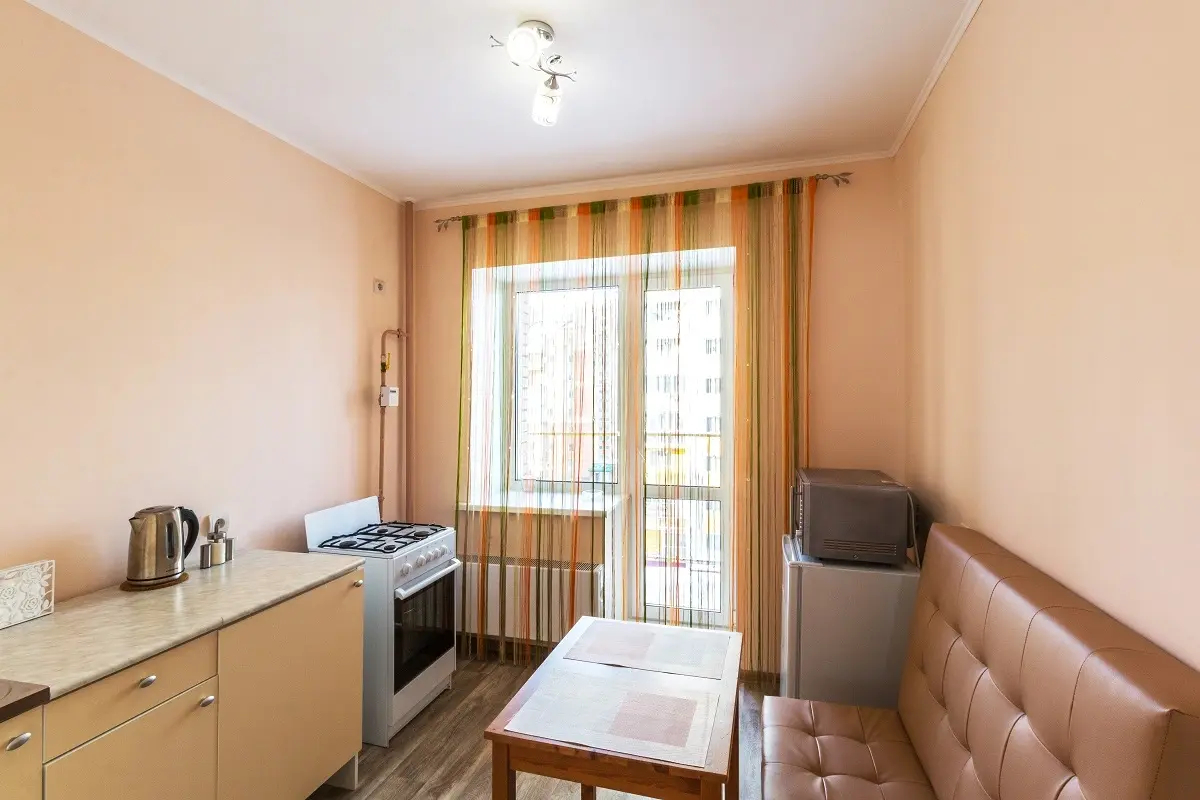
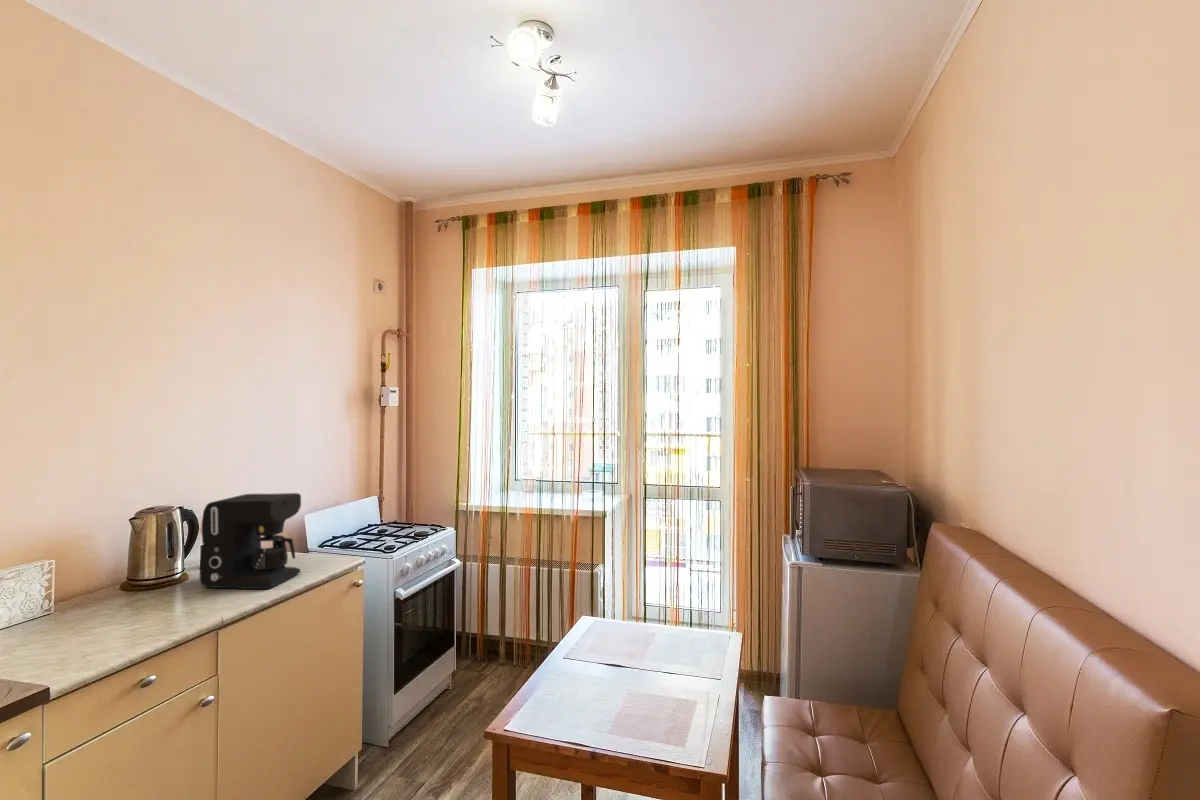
+ coffee maker [199,492,302,590]
